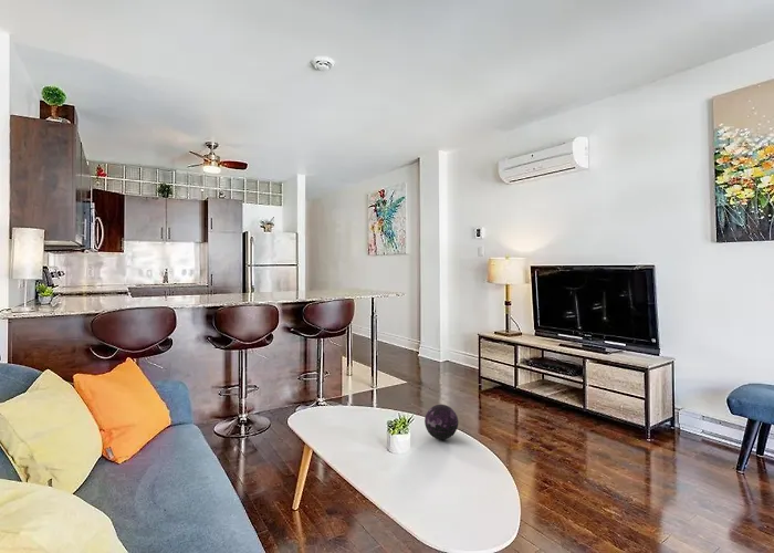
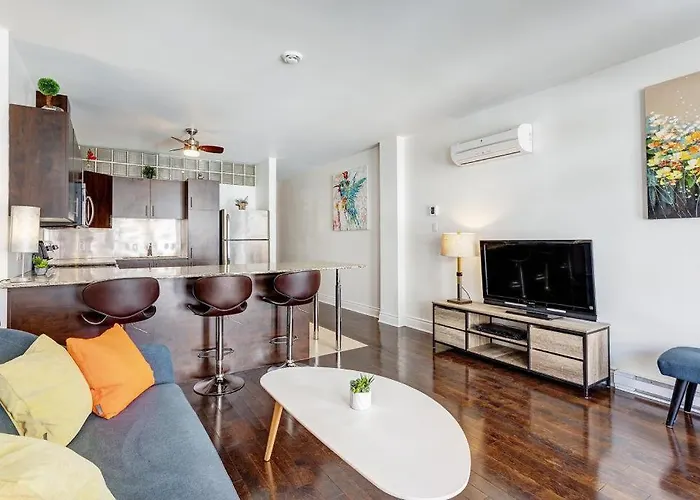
- decorative orb [423,404,460,440]
